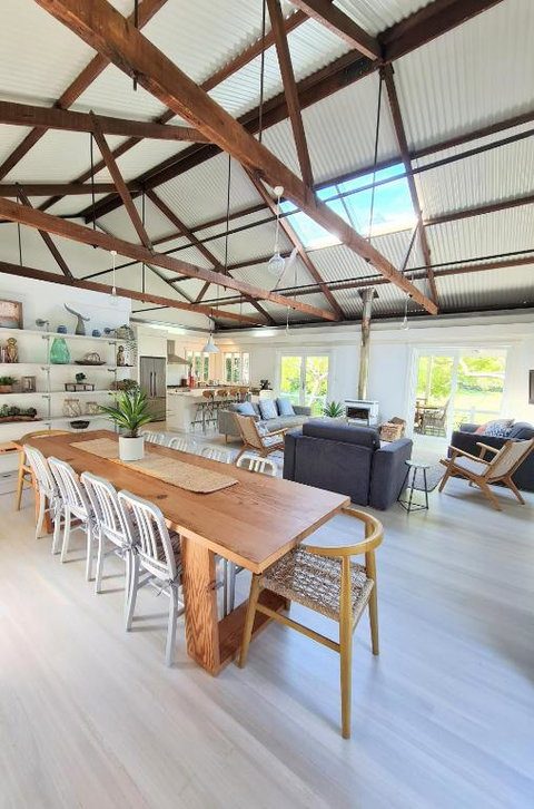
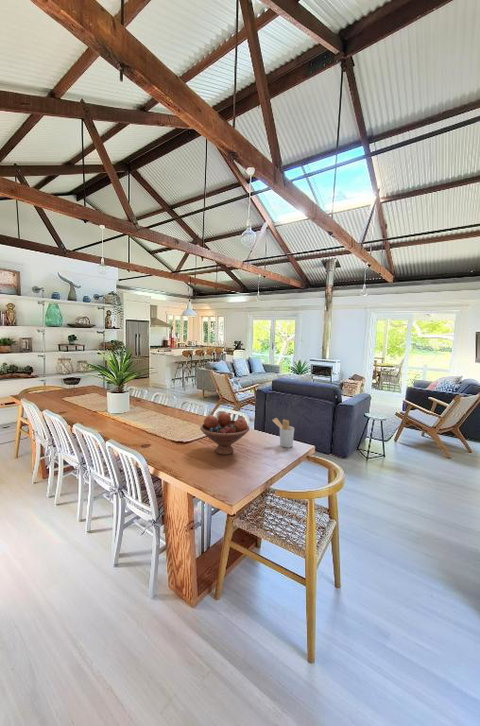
+ fruit bowl [199,412,250,456]
+ utensil holder [271,417,295,449]
